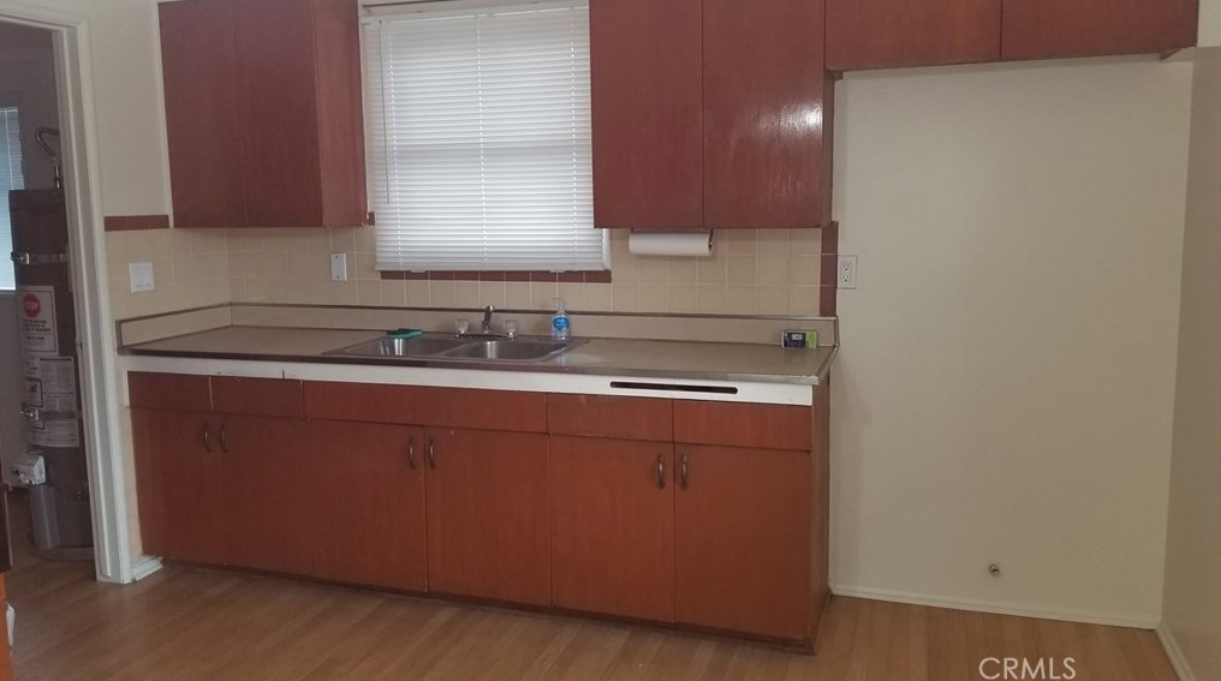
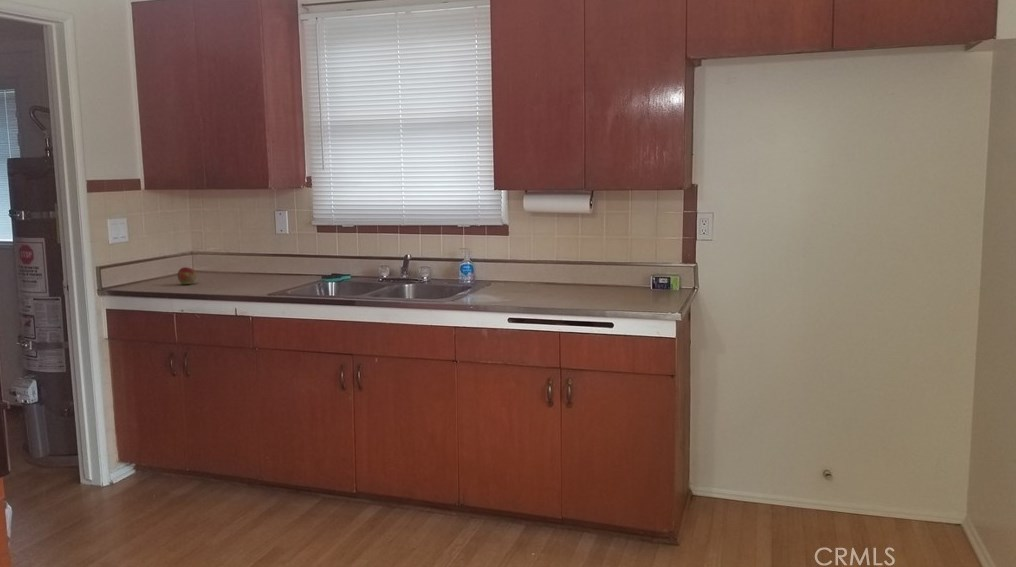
+ fruit [177,266,197,285]
